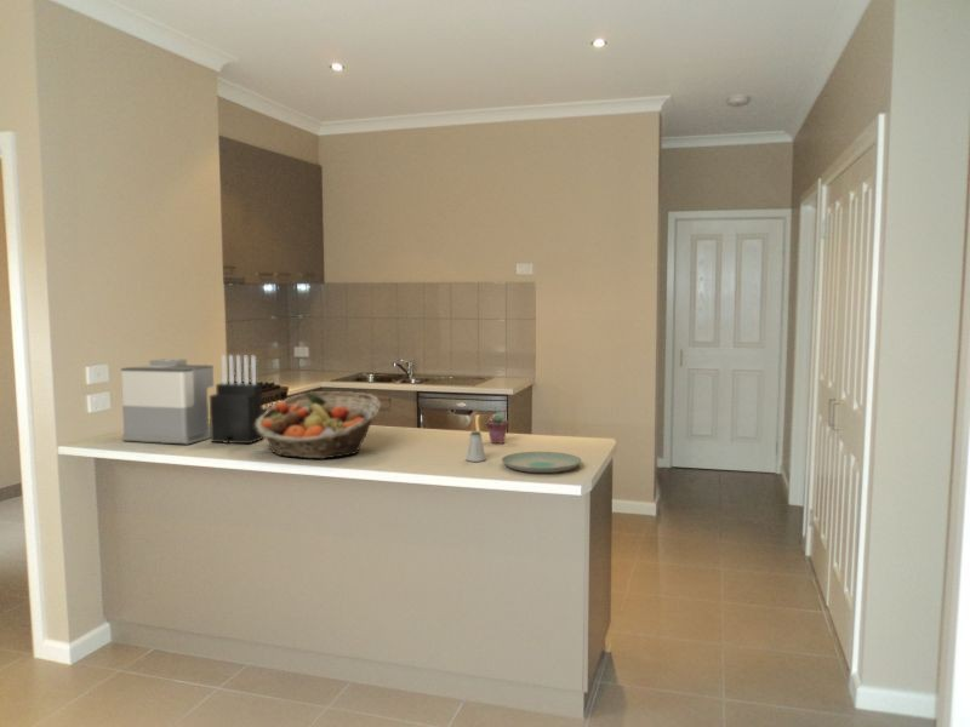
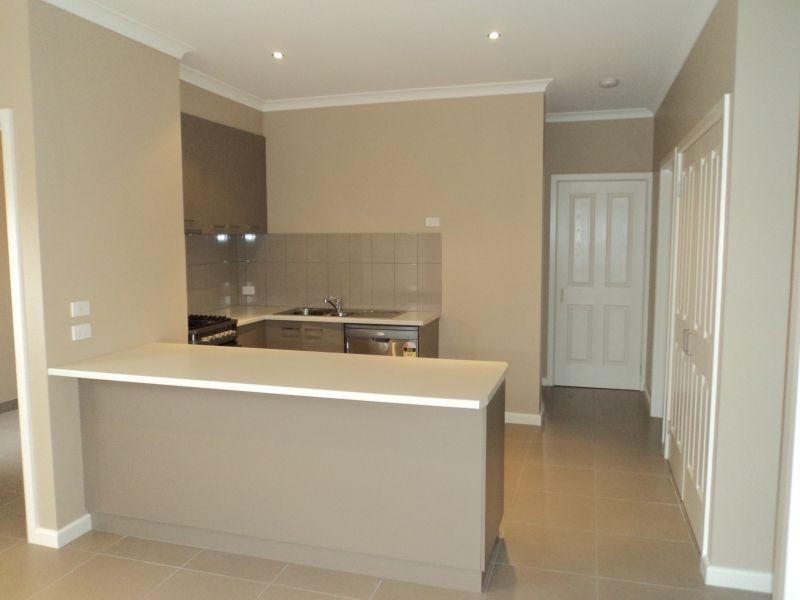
- coffee maker [120,357,216,445]
- saltshaker [464,430,486,463]
- fruit basket [255,390,382,459]
- plate [501,451,582,474]
- potted succulent [485,412,509,445]
- knife block [209,354,264,445]
